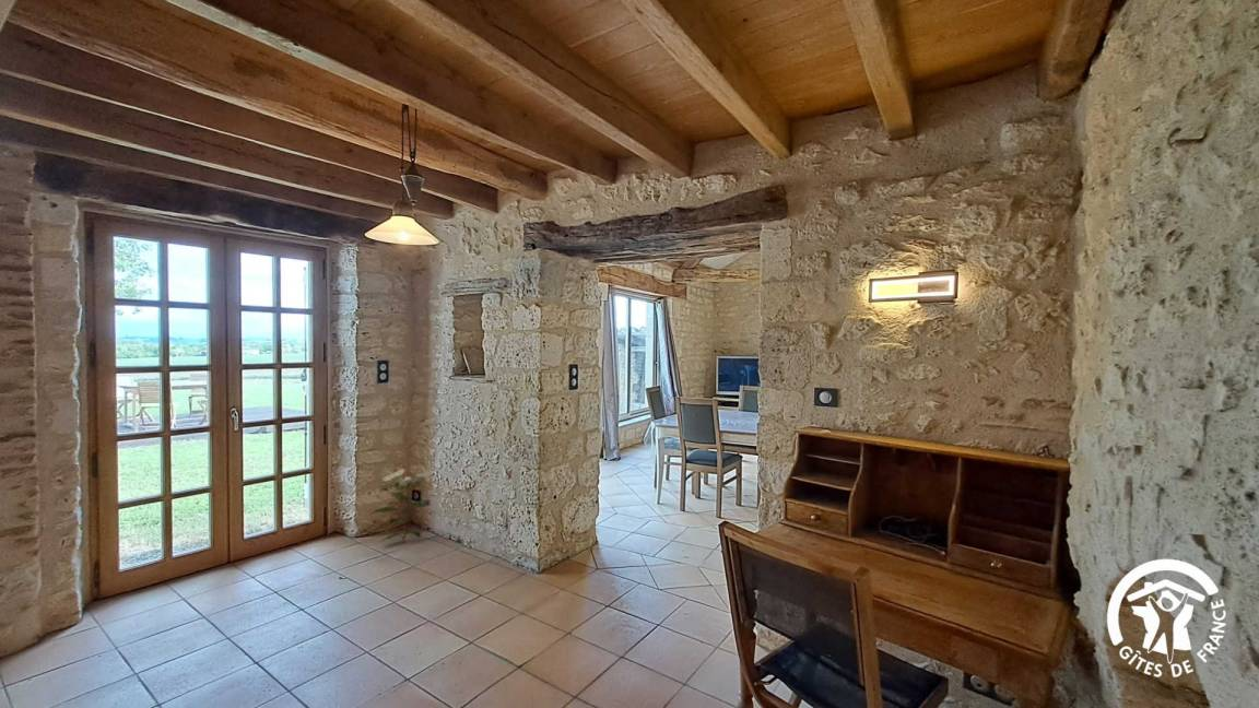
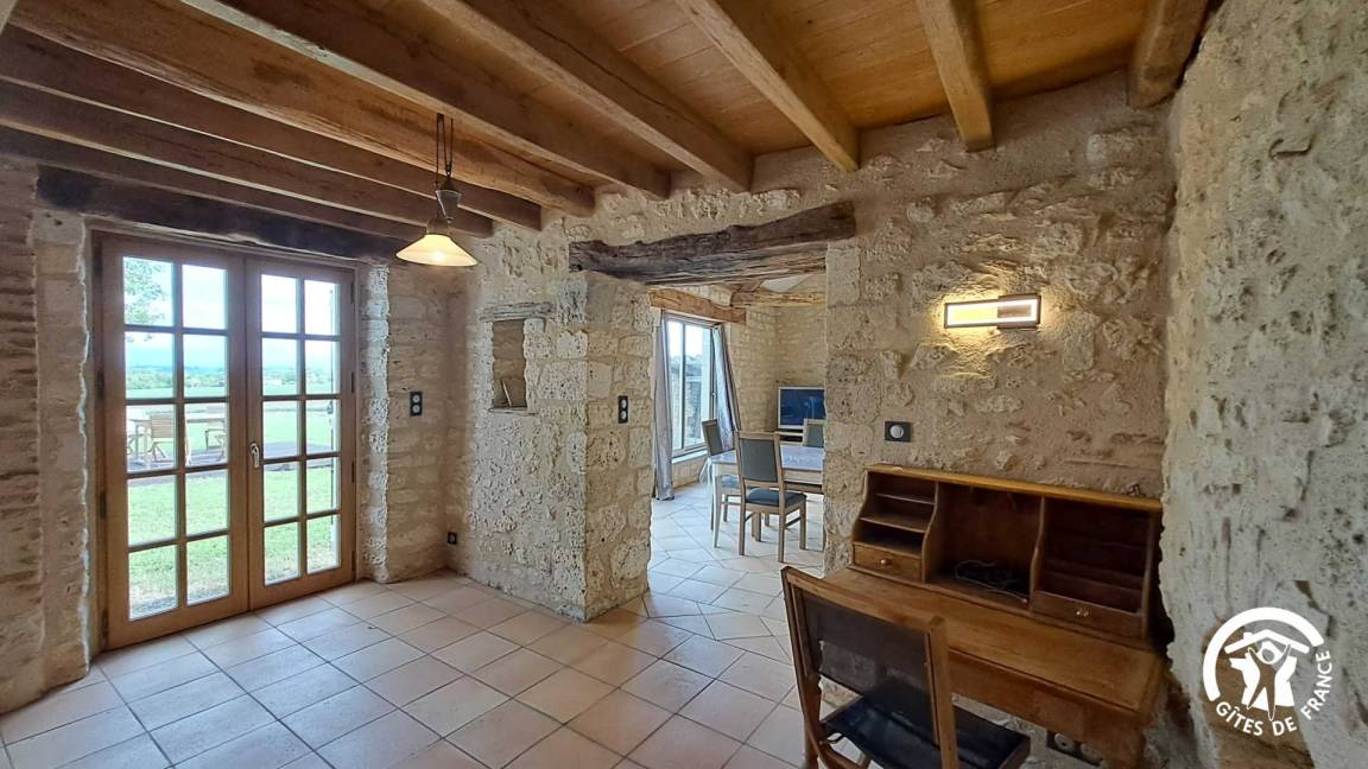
- flowering plant [368,468,435,544]
